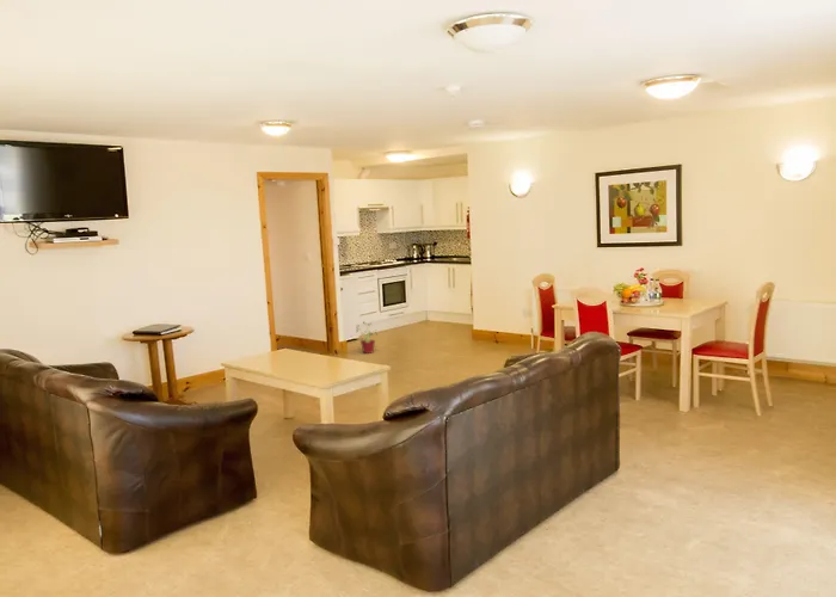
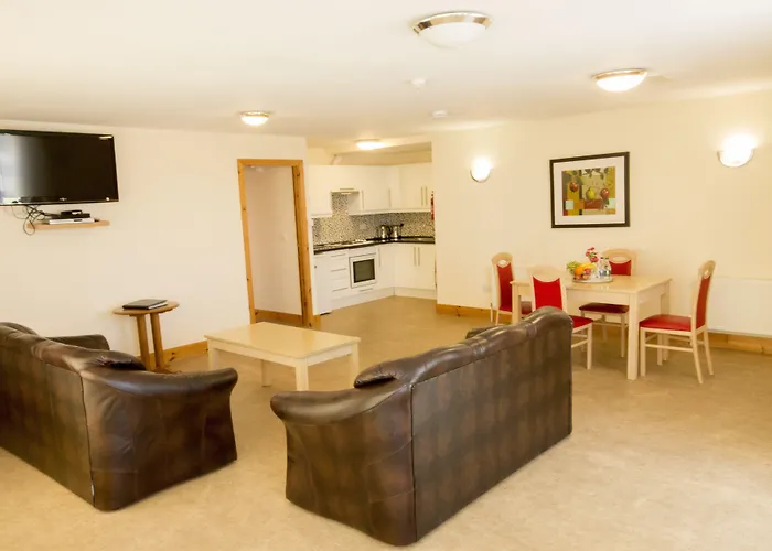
- potted plant [355,321,377,355]
